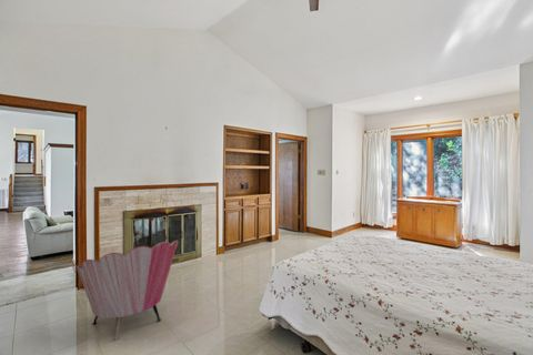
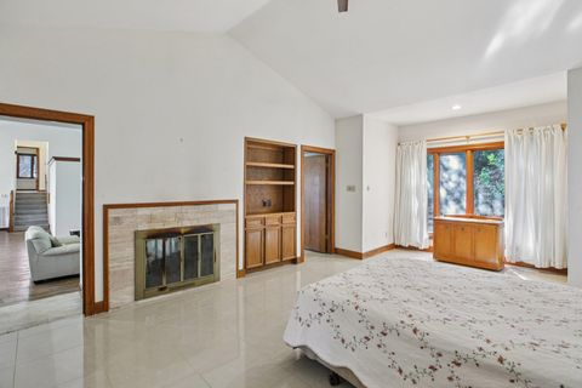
- armchair [76,240,179,341]
